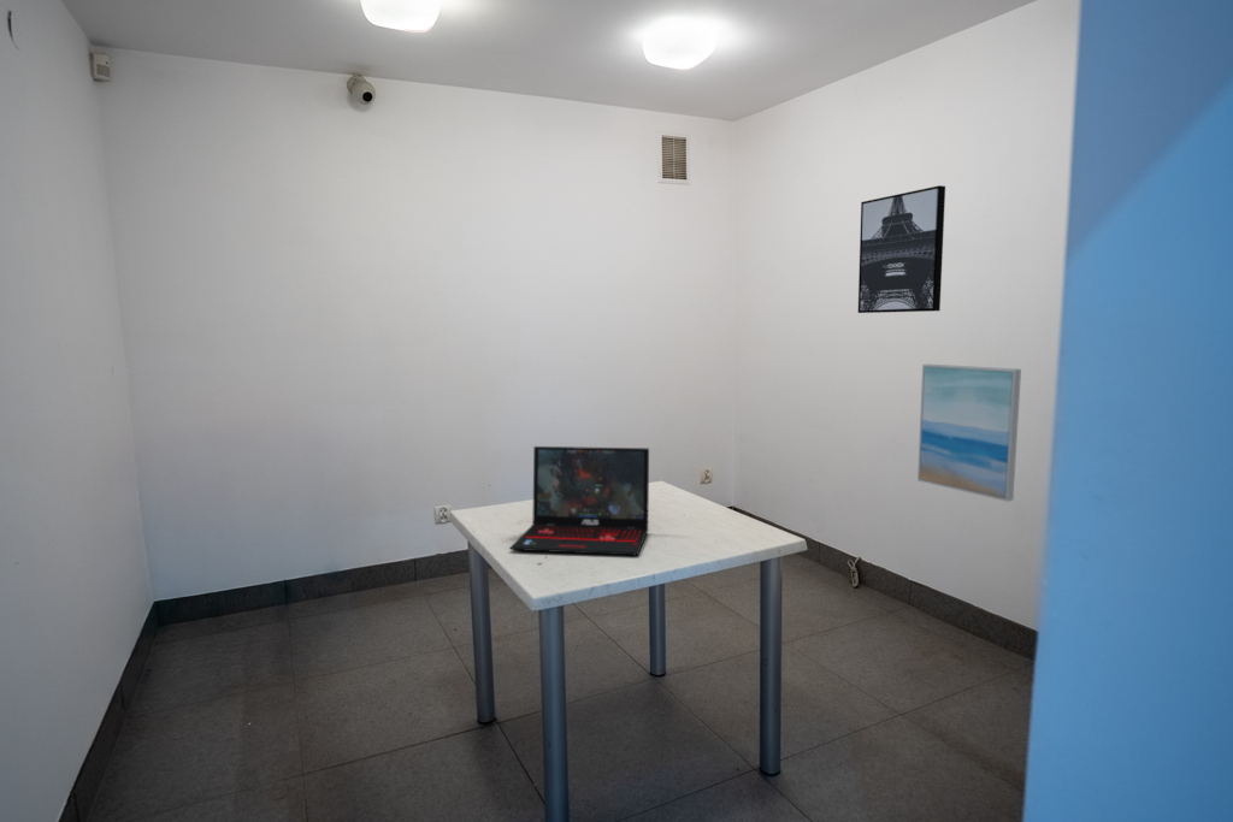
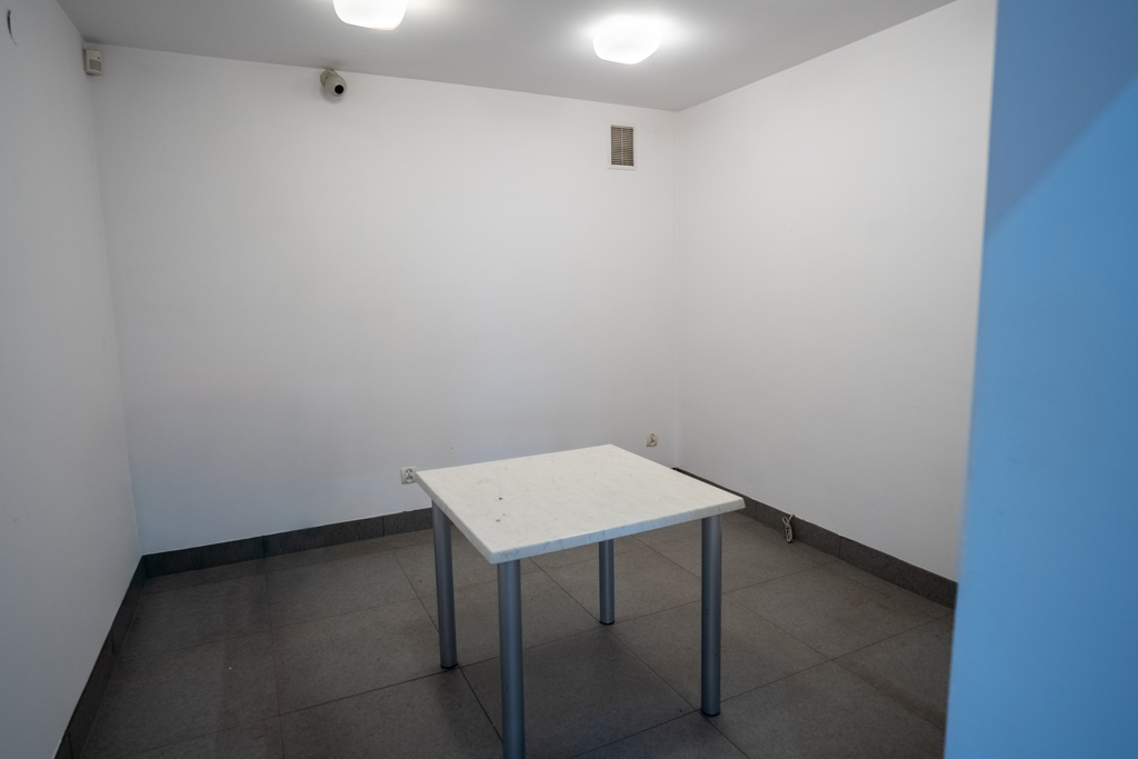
- wall art [857,184,946,314]
- laptop [509,445,650,556]
- wall art [916,363,1022,503]
